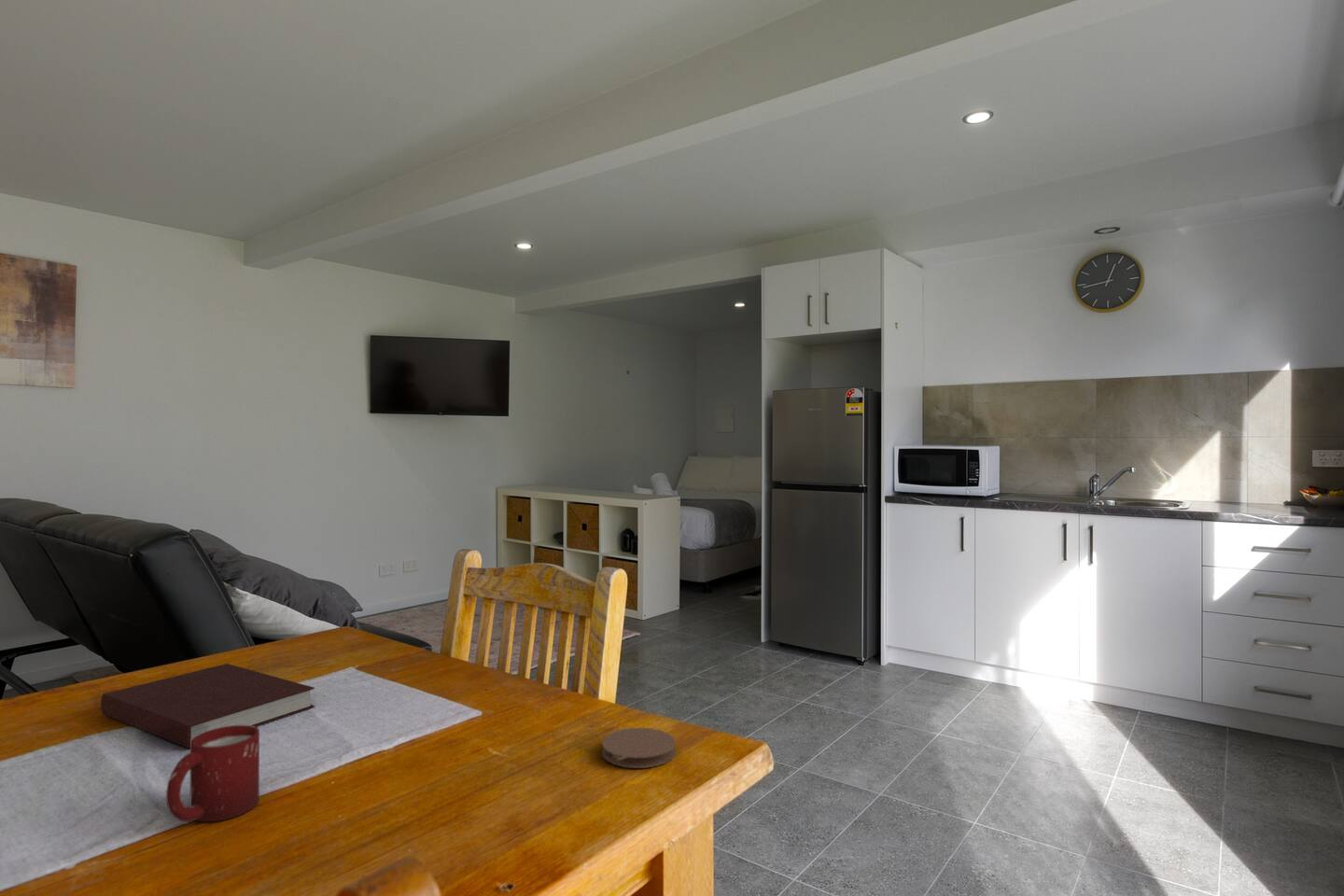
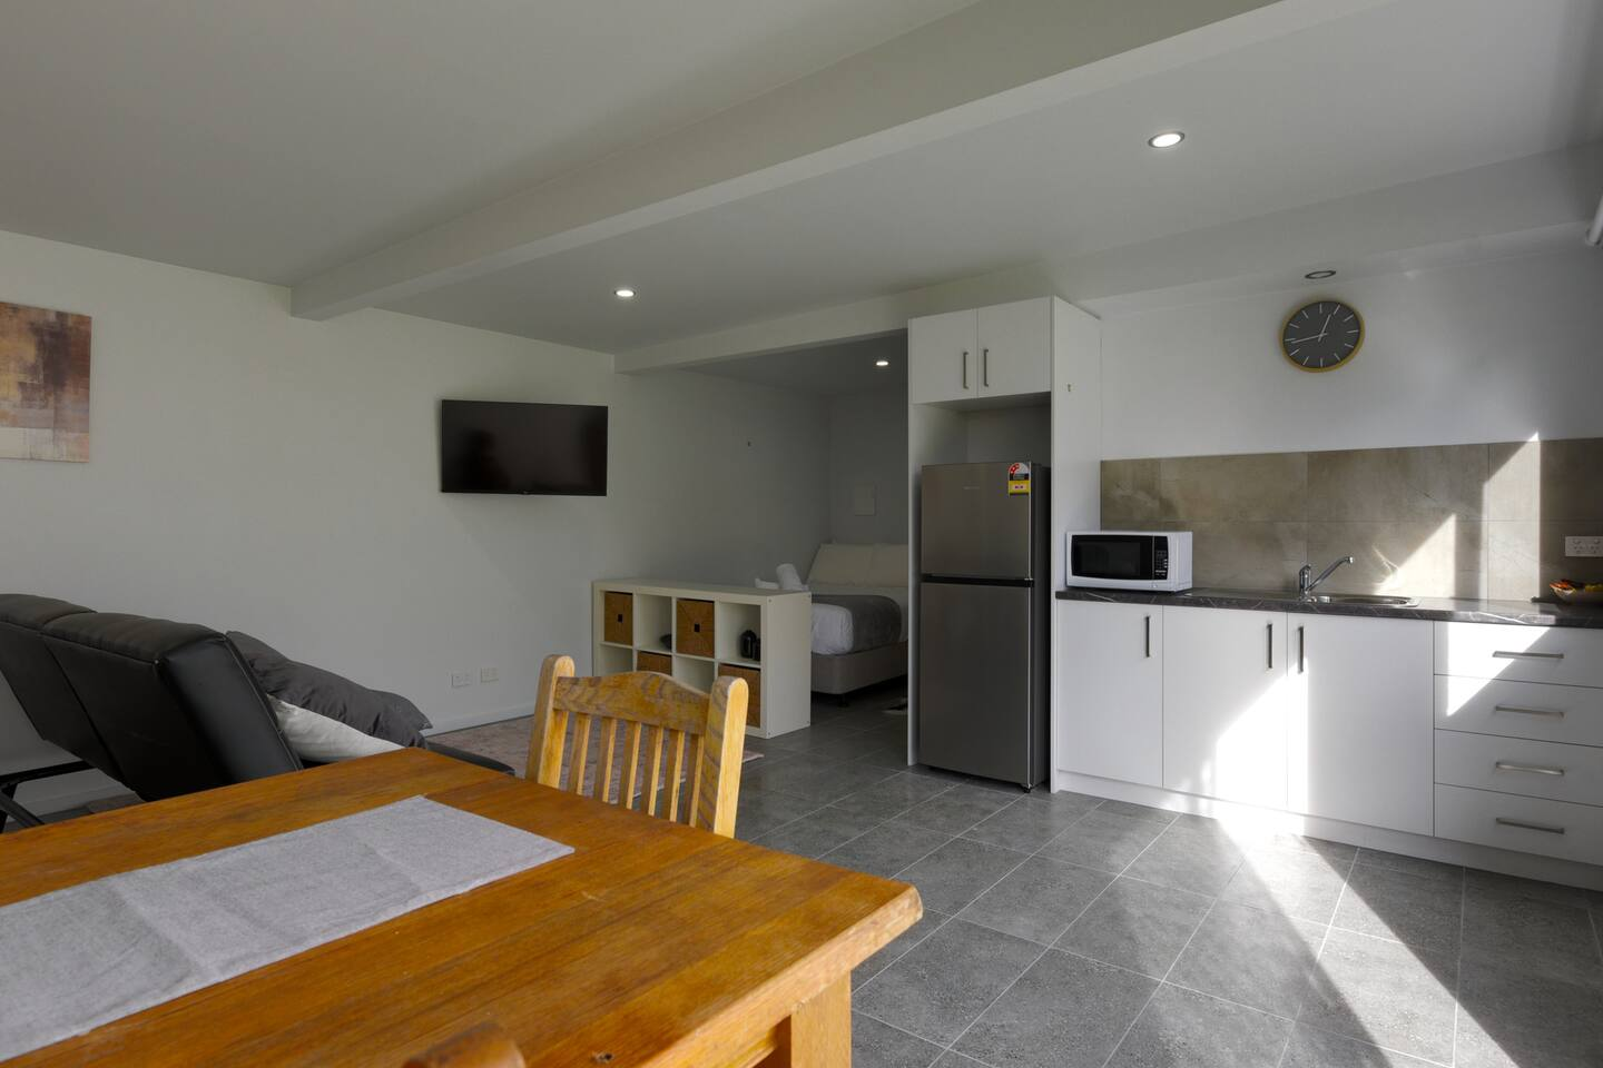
- coaster [601,727,677,769]
- notebook [100,663,315,749]
- cup [165,725,260,822]
